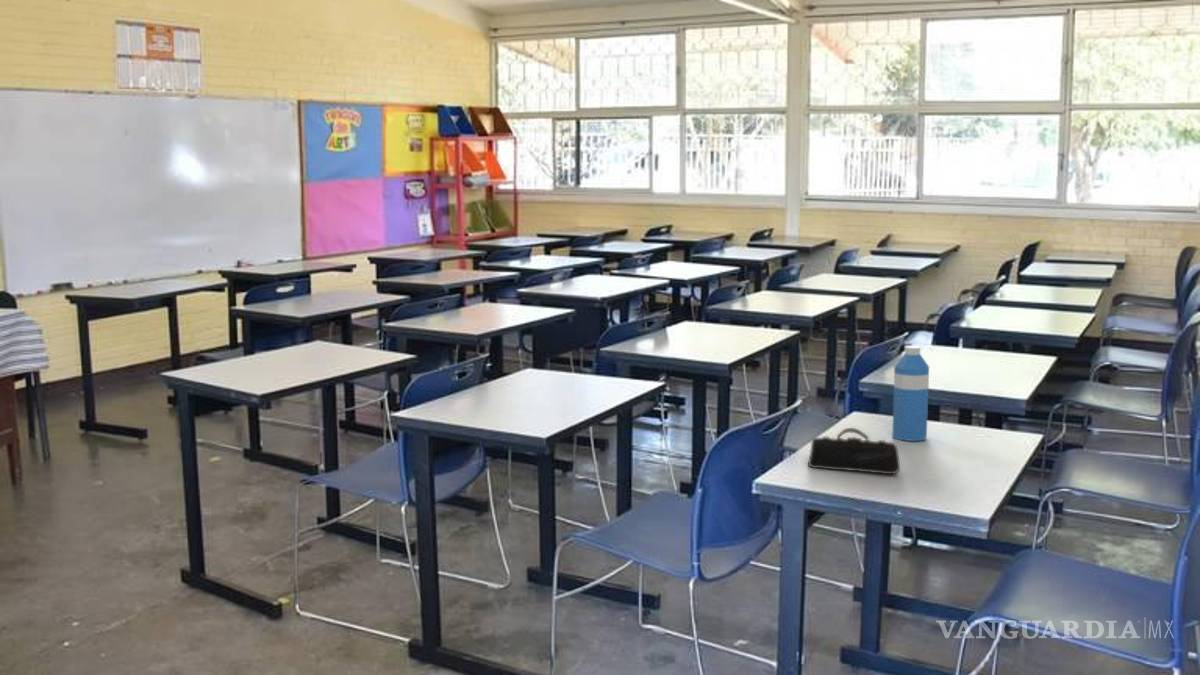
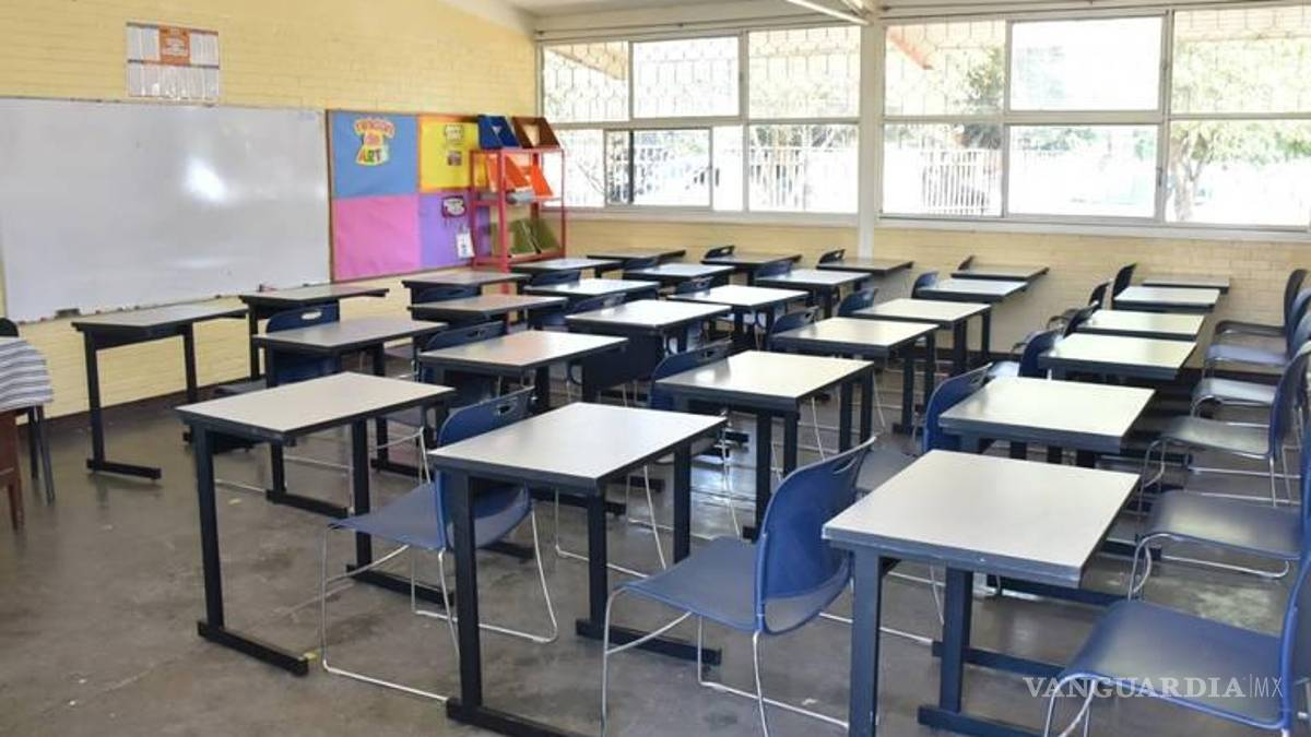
- pencil case [807,427,901,475]
- water bottle [891,345,930,442]
